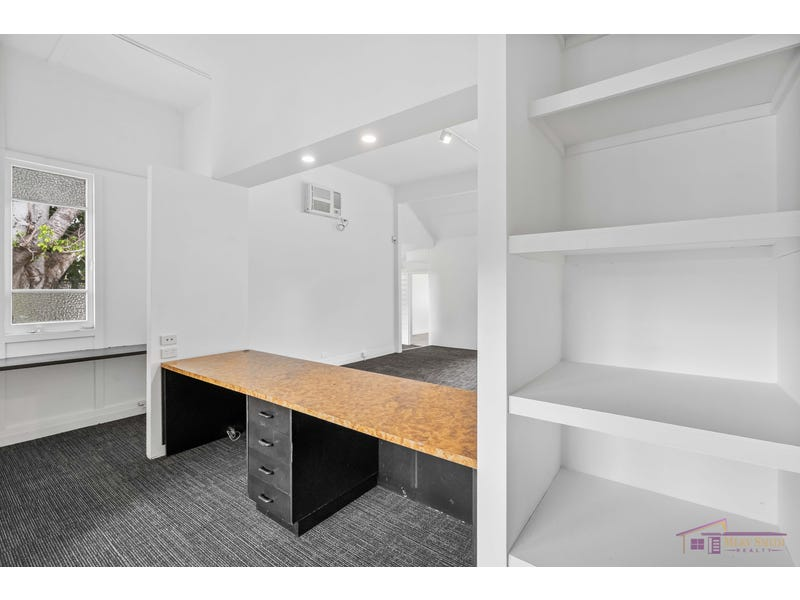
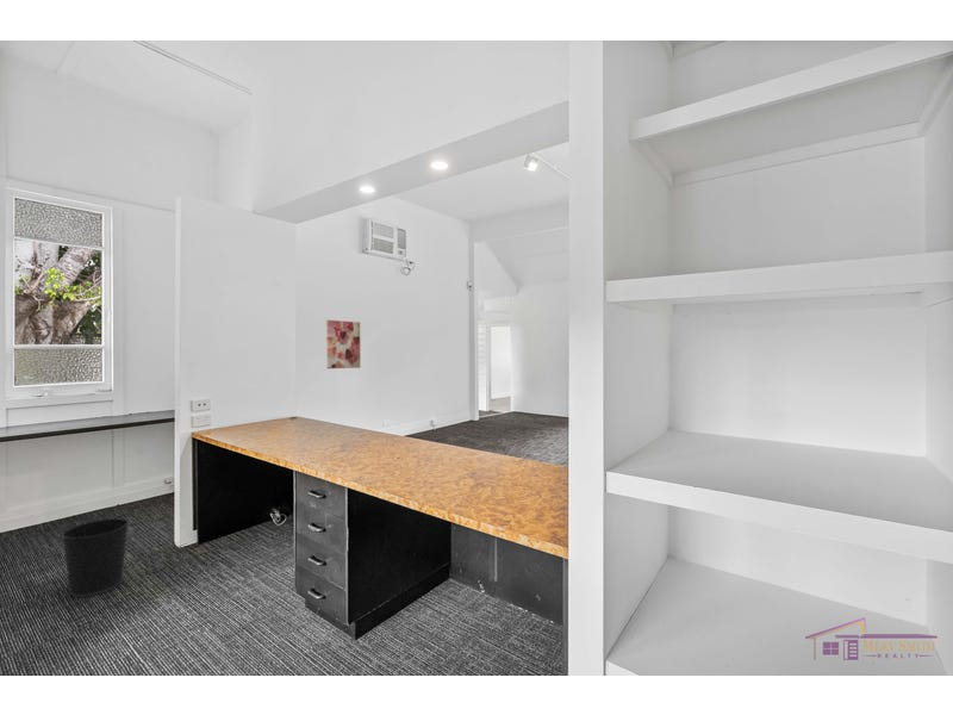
+ wall art [325,319,361,369]
+ wastebasket [61,517,130,598]
